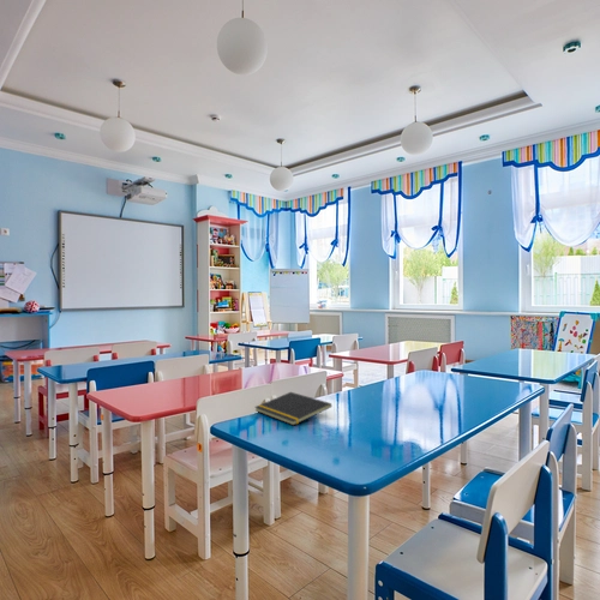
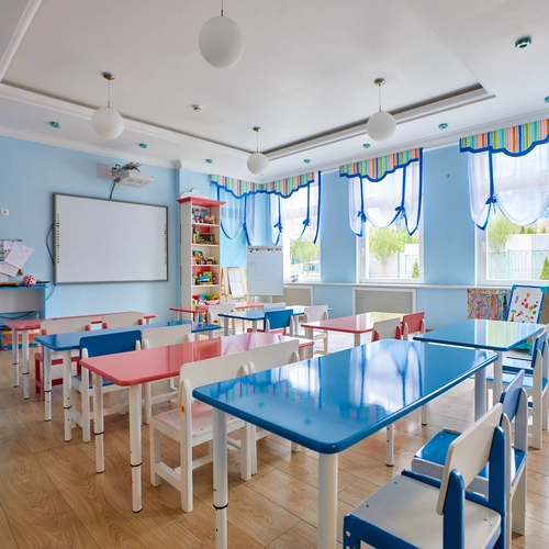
- notepad [253,391,332,426]
